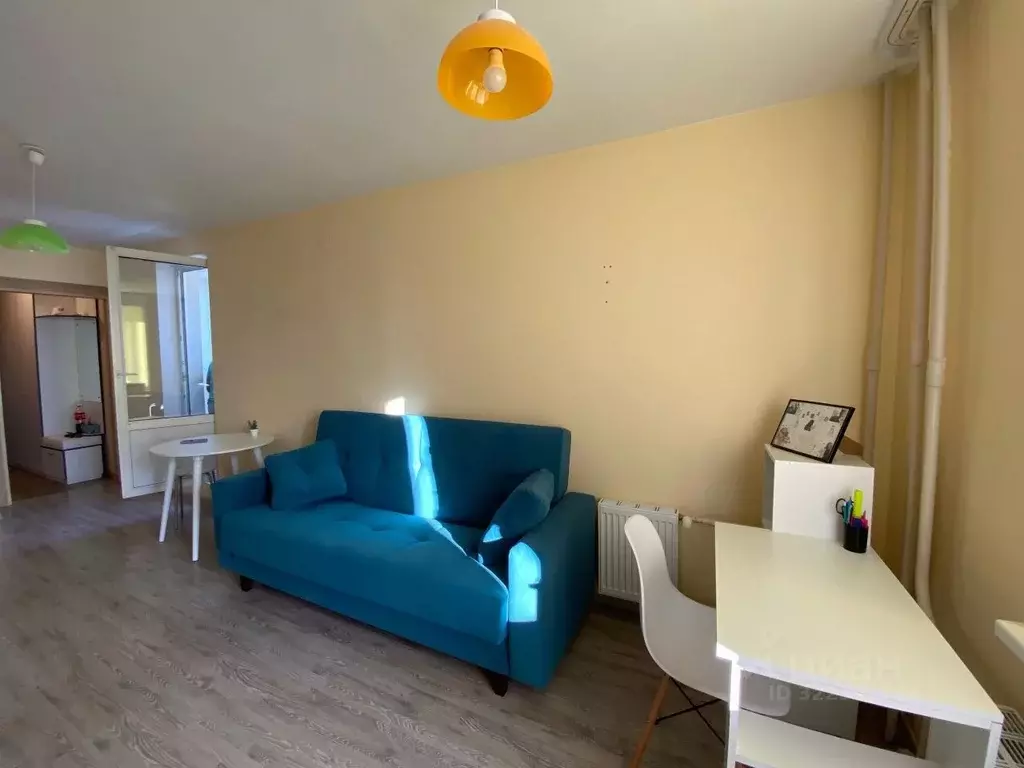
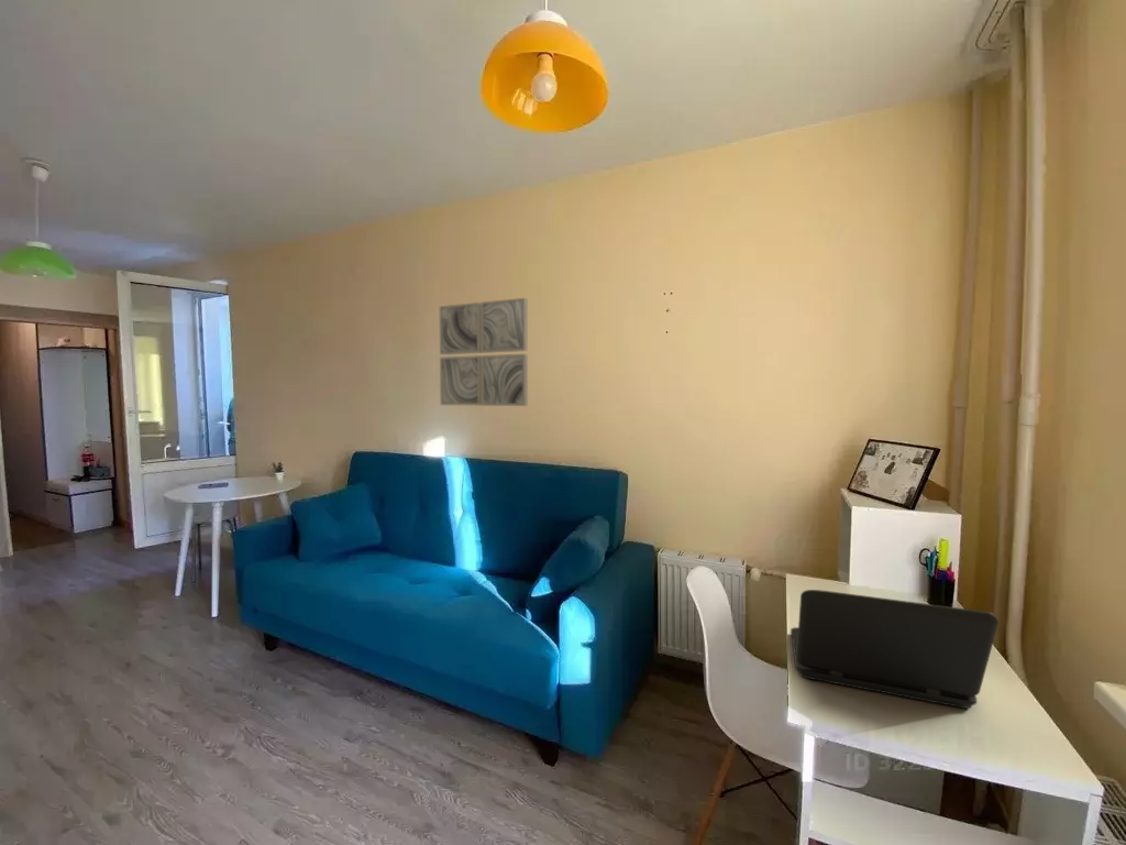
+ laptop [790,589,1000,710]
+ wall art [439,297,529,407]
